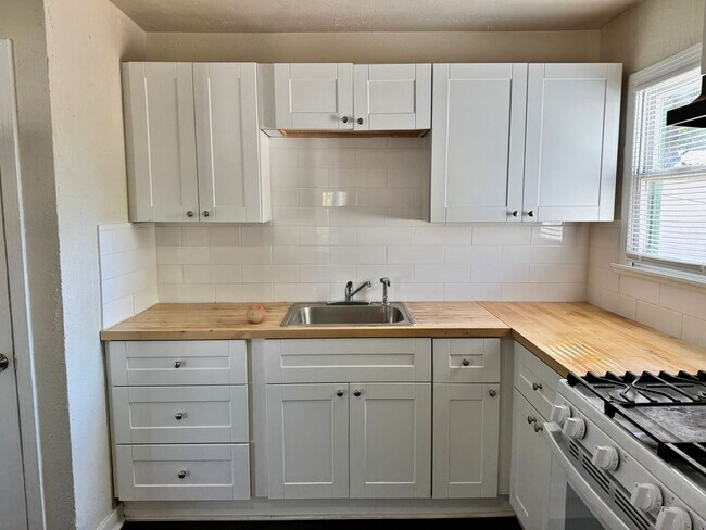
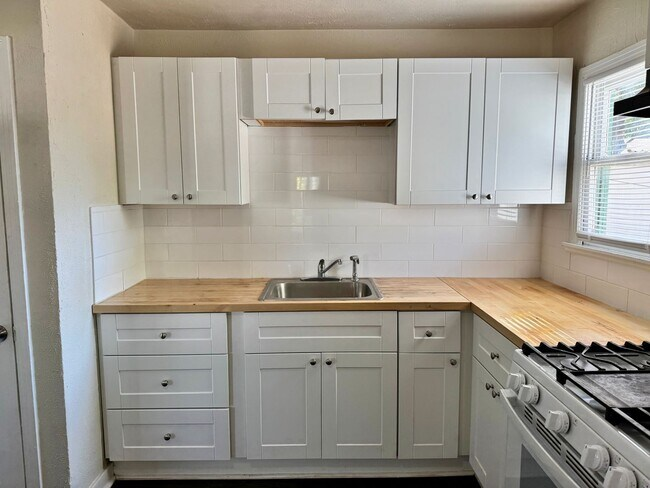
- apple [245,304,266,324]
